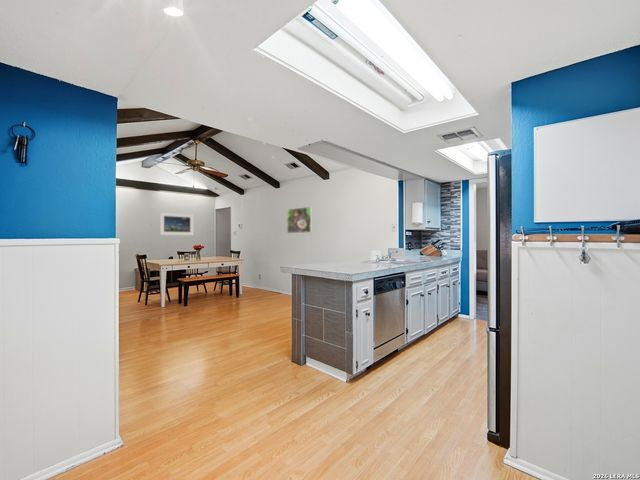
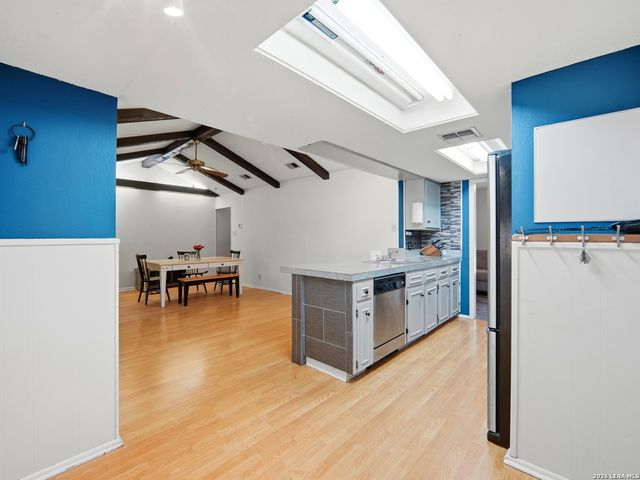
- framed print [286,206,313,234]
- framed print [159,211,195,236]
